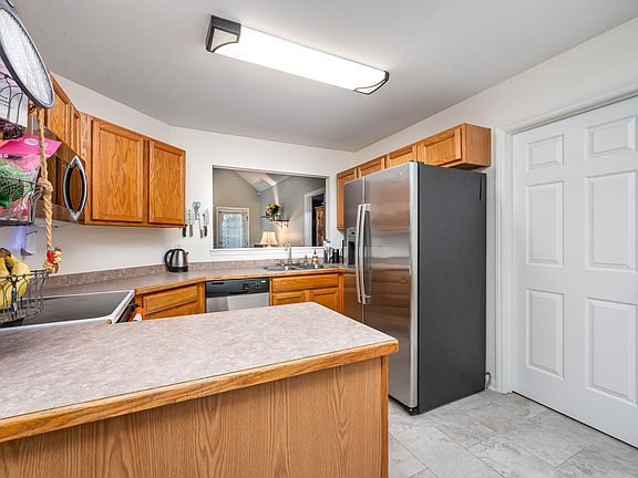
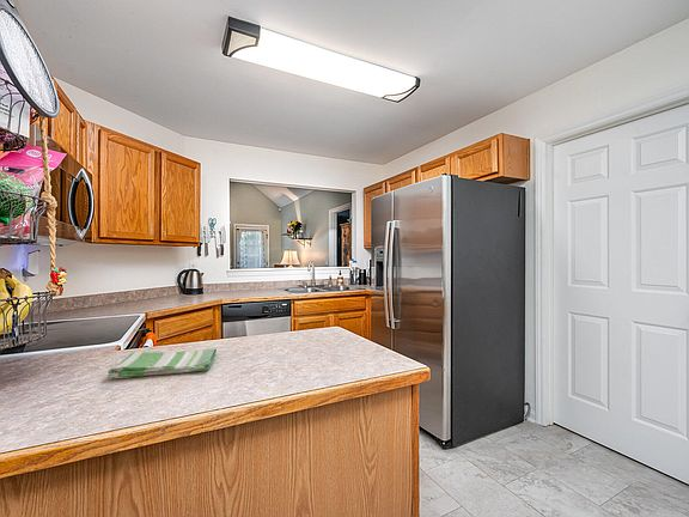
+ dish towel [106,347,218,381]
